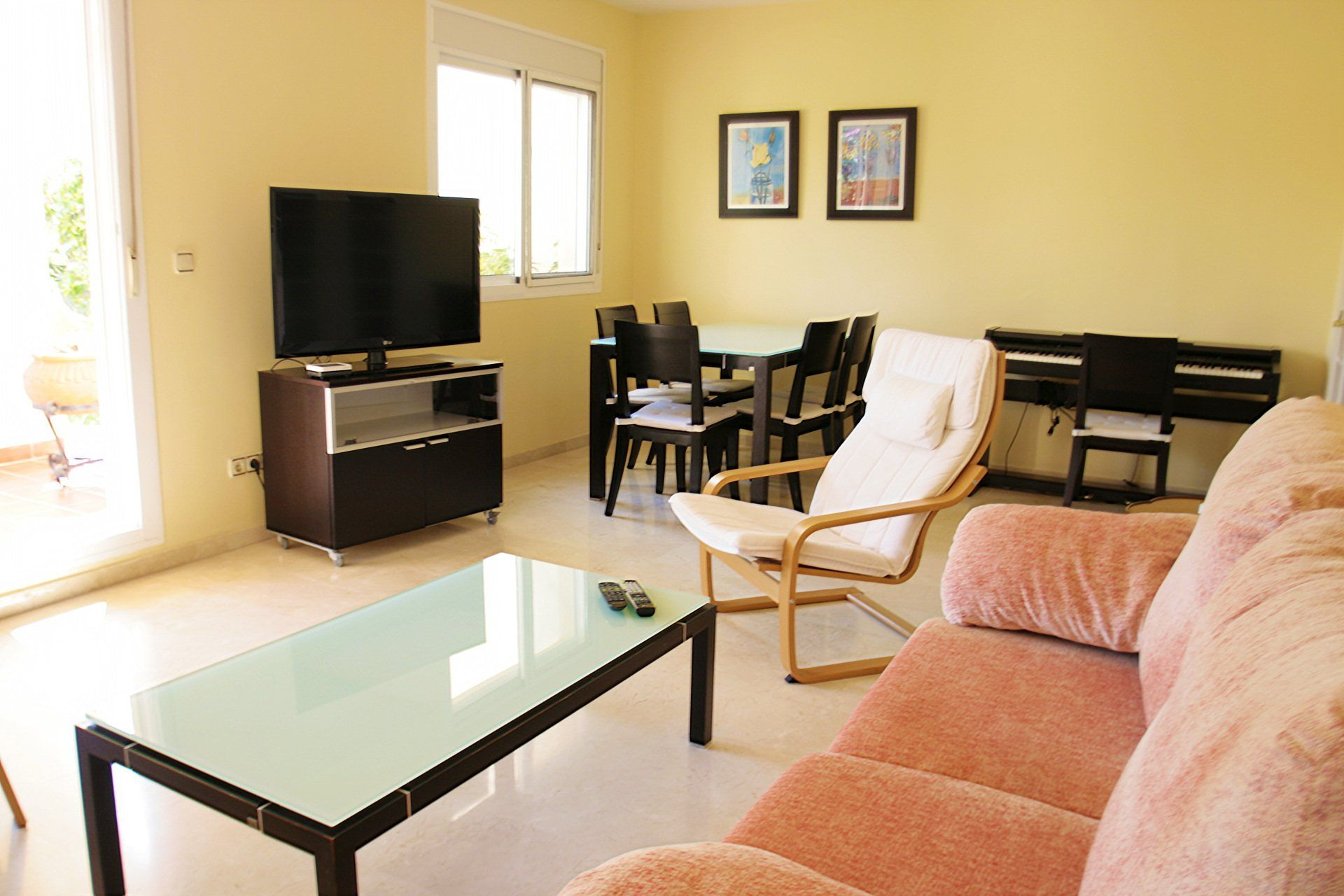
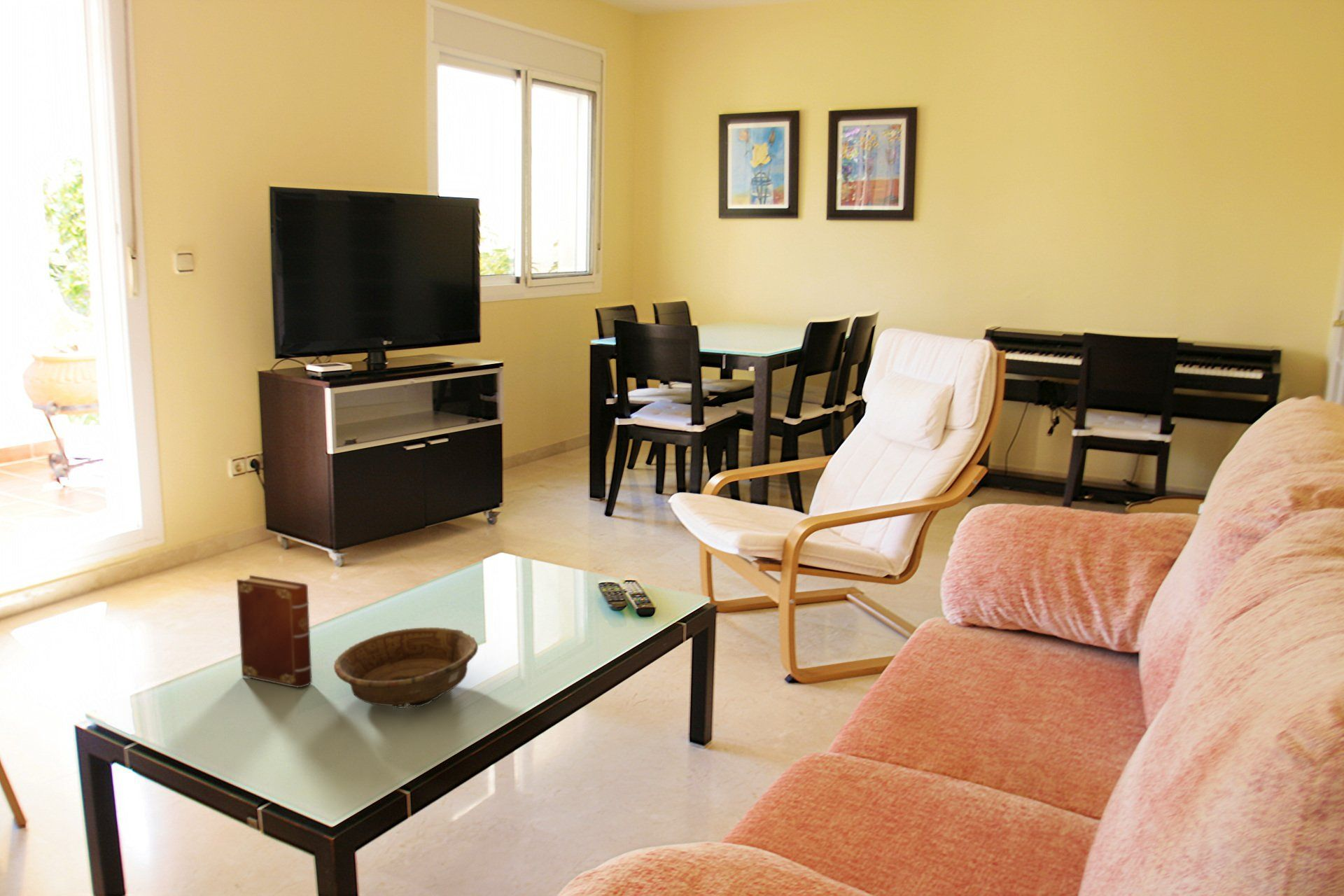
+ decorative bowl [333,626,479,709]
+ book [236,575,313,688]
